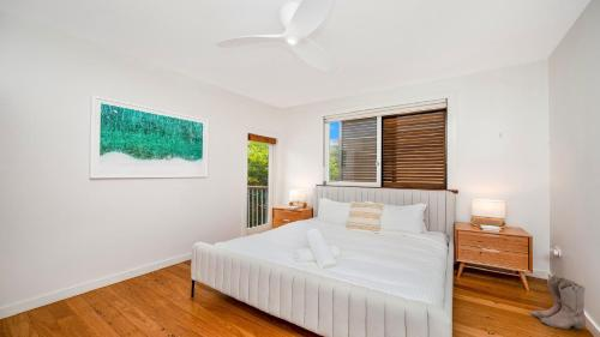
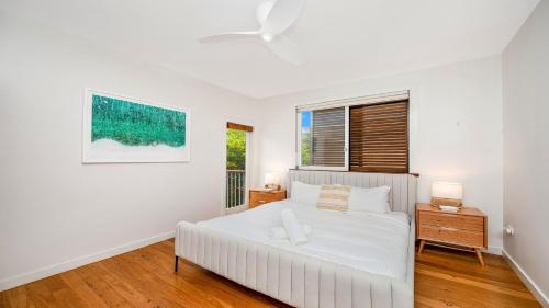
- boots [530,273,587,330]
